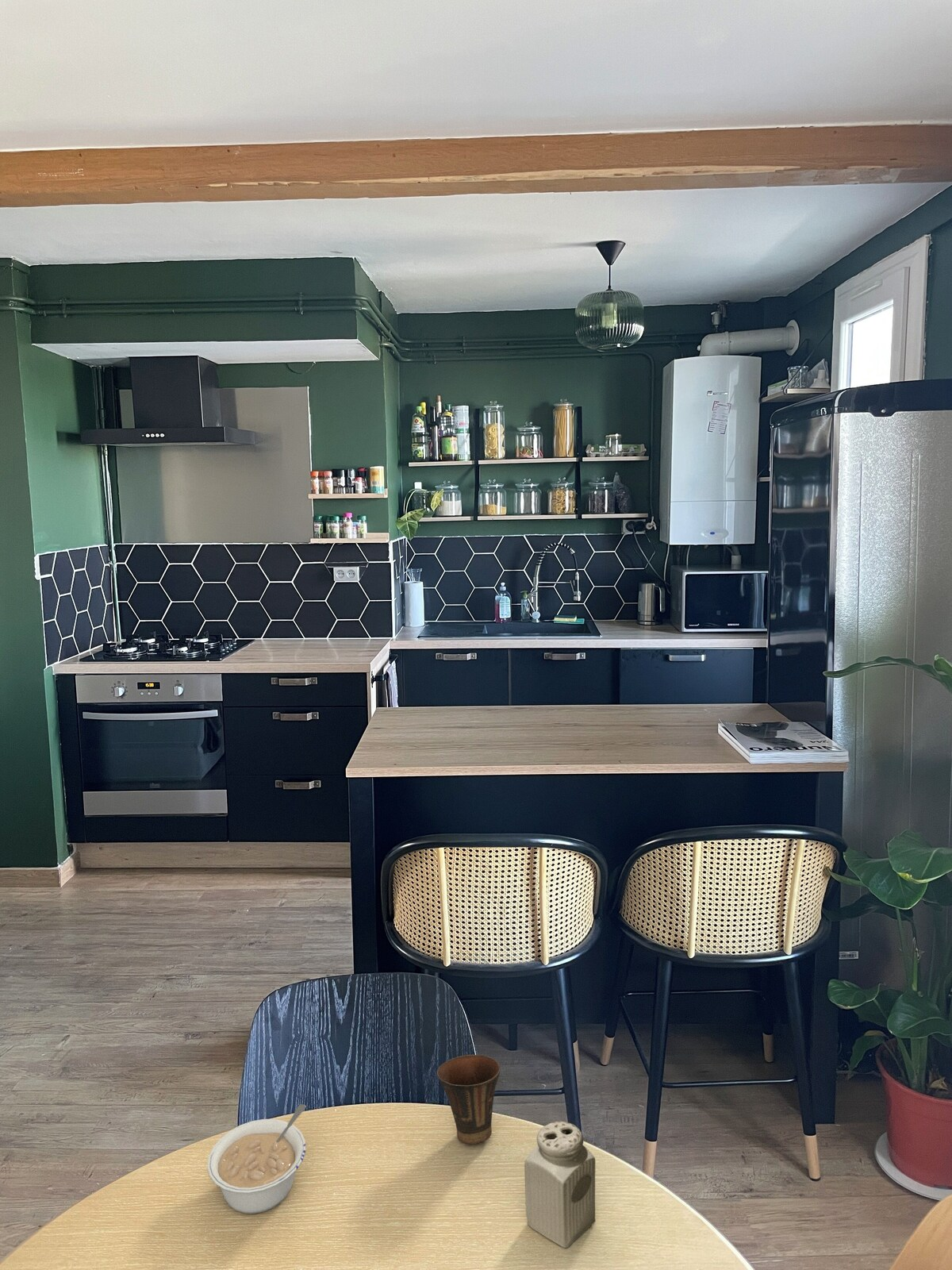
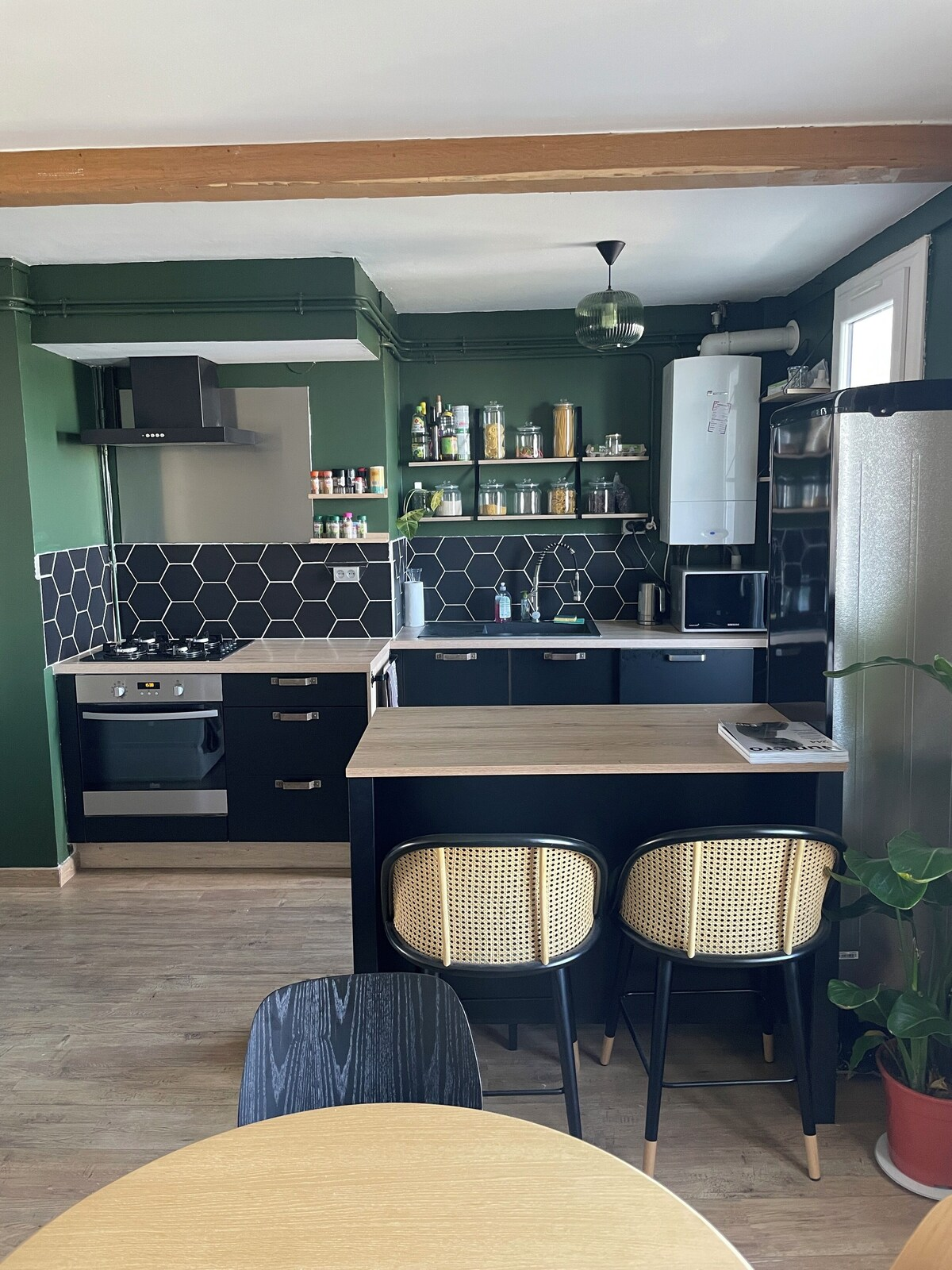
- cup [436,1054,501,1145]
- legume [206,1103,307,1214]
- salt shaker [524,1121,596,1249]
